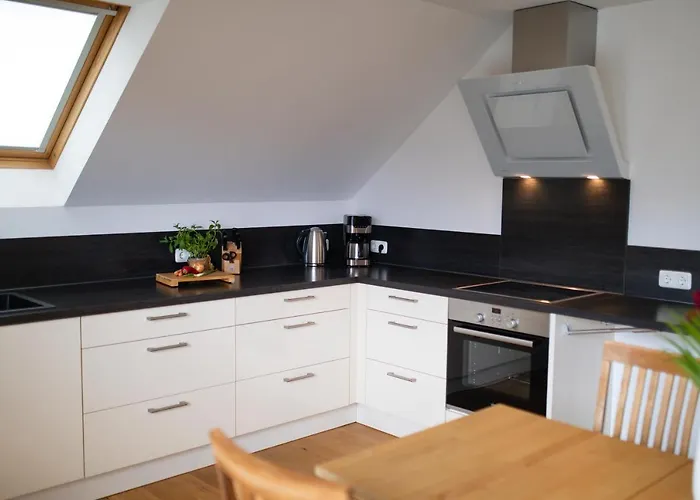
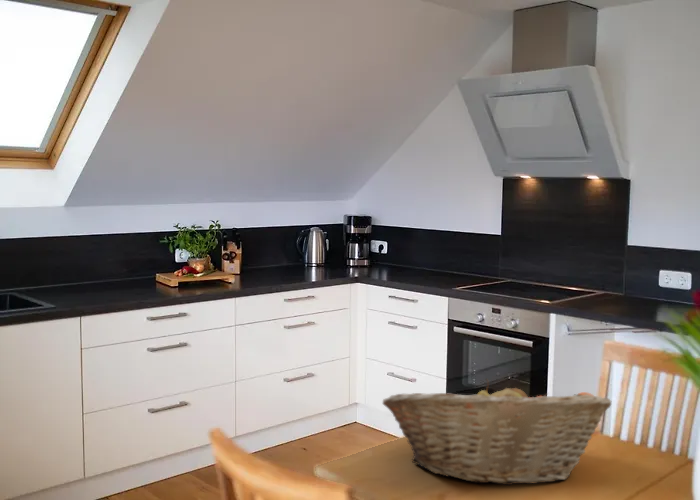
+ fruit basket [381,378,612,486]
